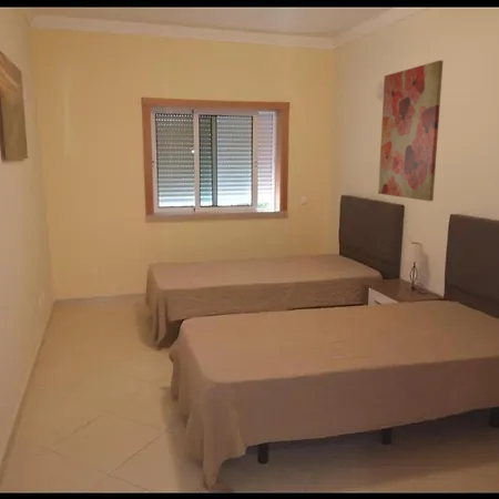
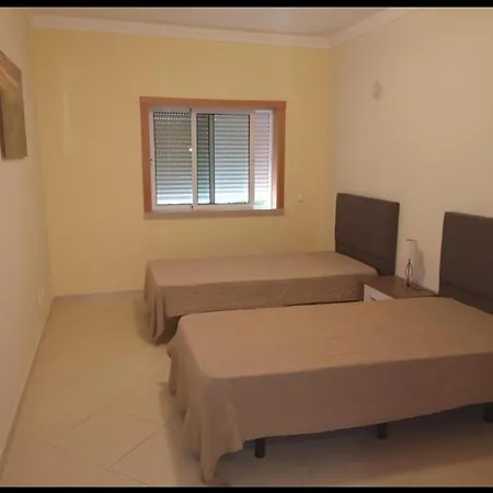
- wall art [377,59,445,202]
